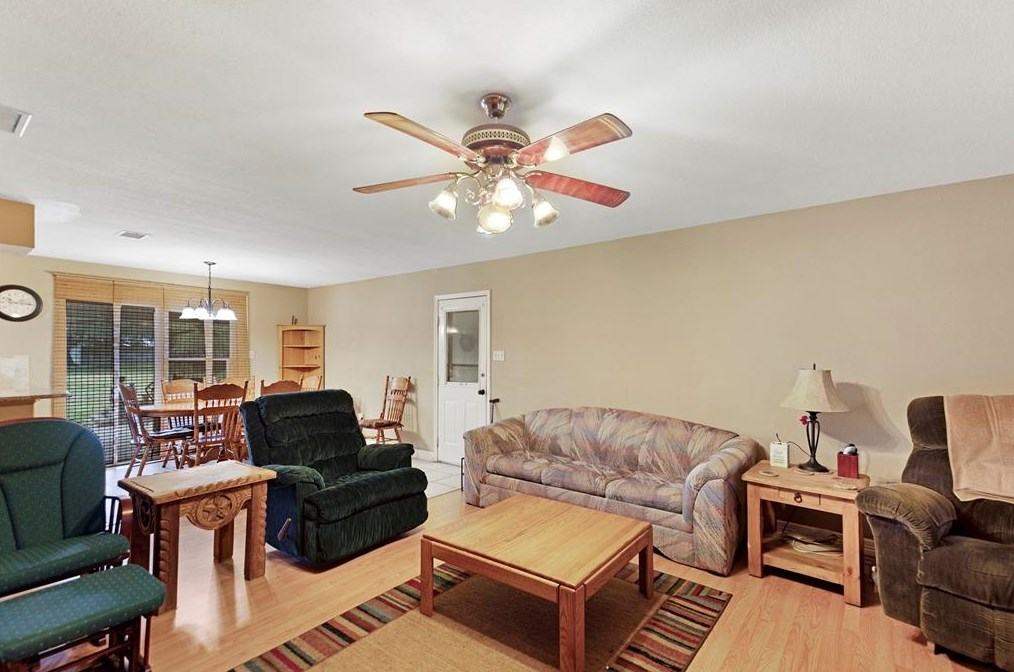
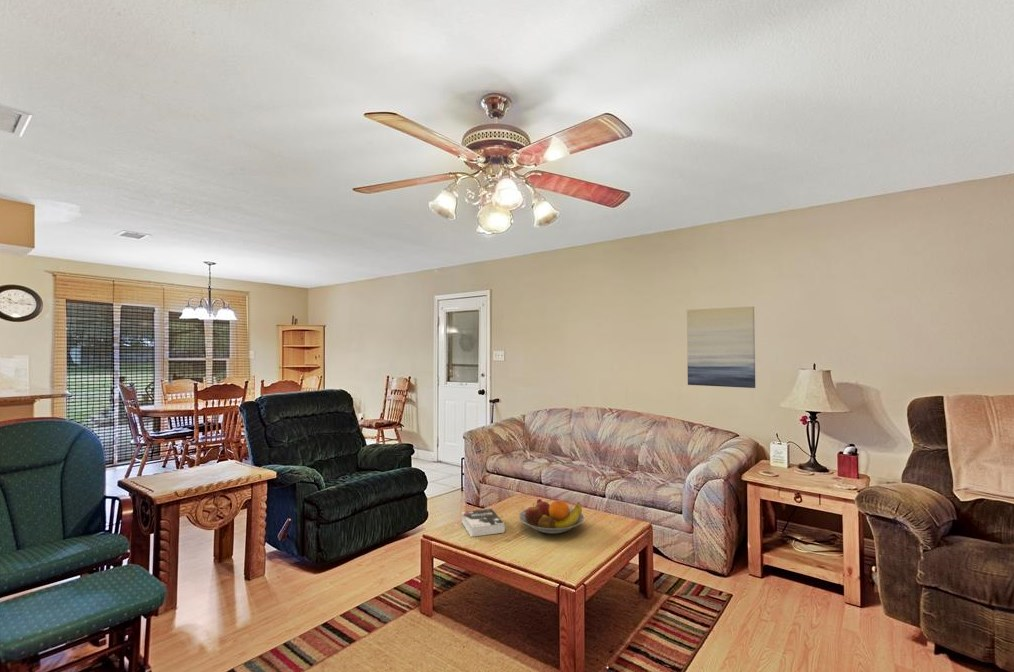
+ fruit bowl [518,498,585,535]
+ book [460,508,506,538]
+ wall art [686,306,756,389]
